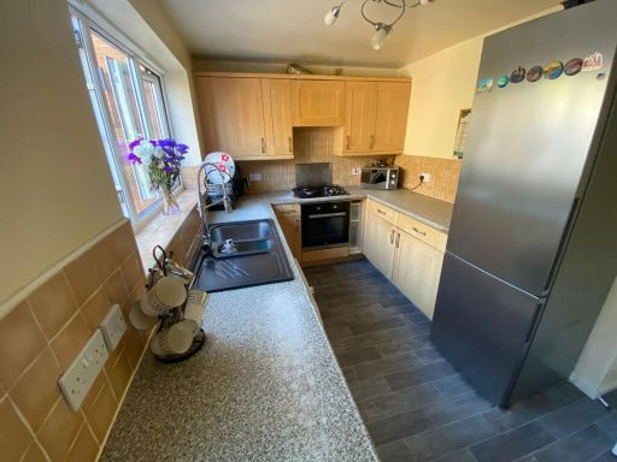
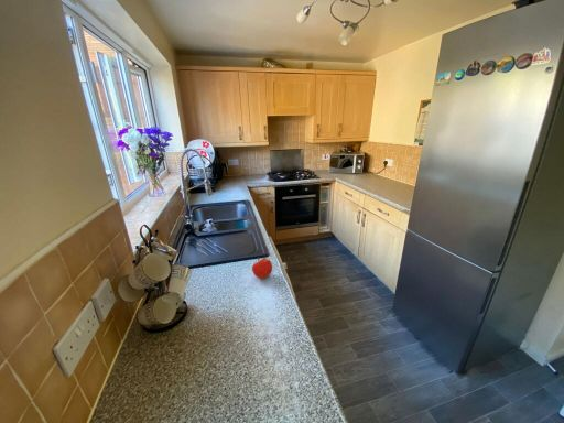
+ fruit [251,257,273,280]
